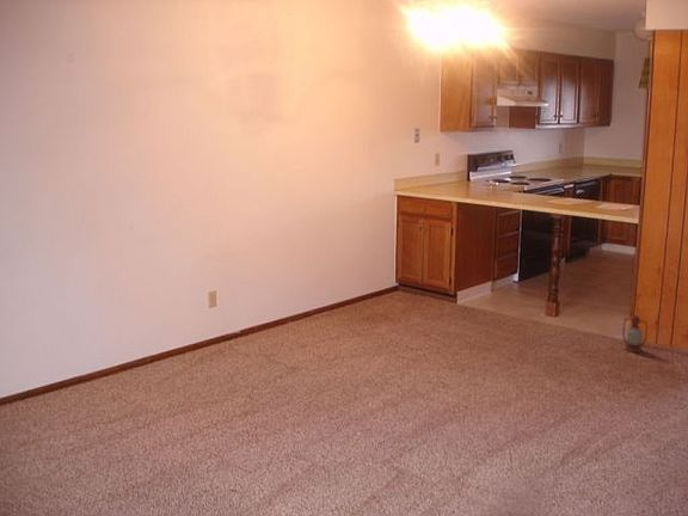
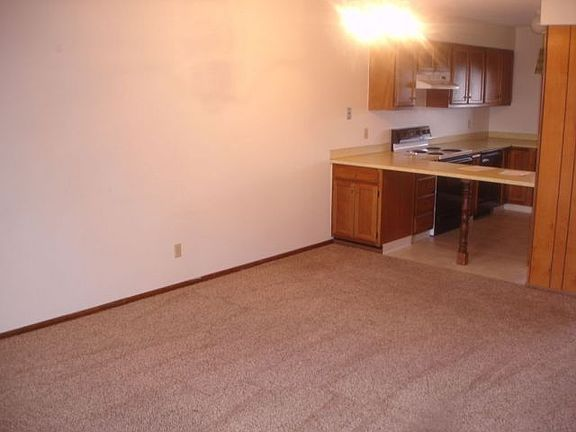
- lantern [621,303,650,354]
